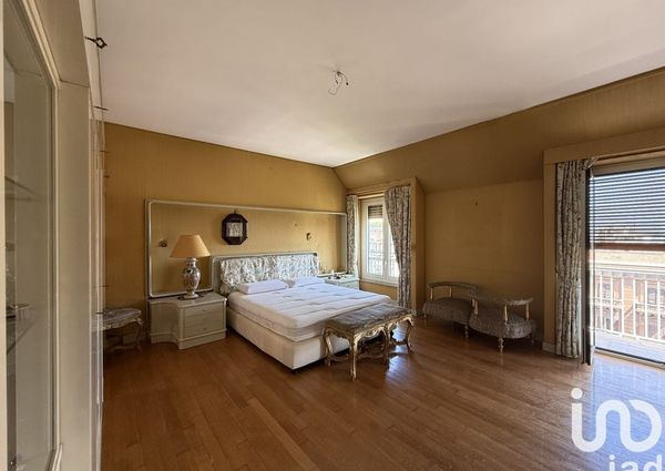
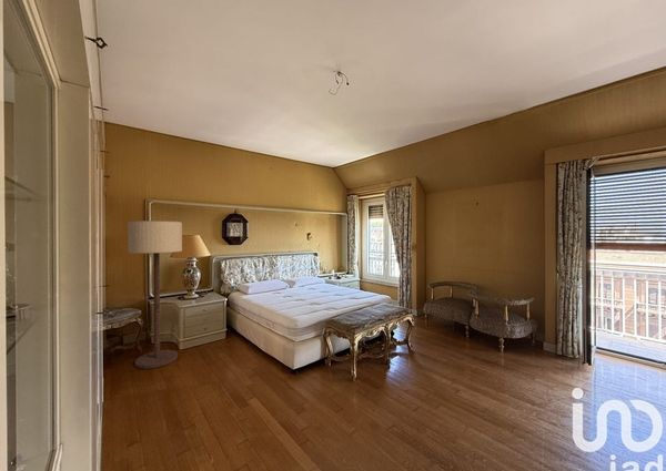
+ floor lamp [127,219,183,370]
